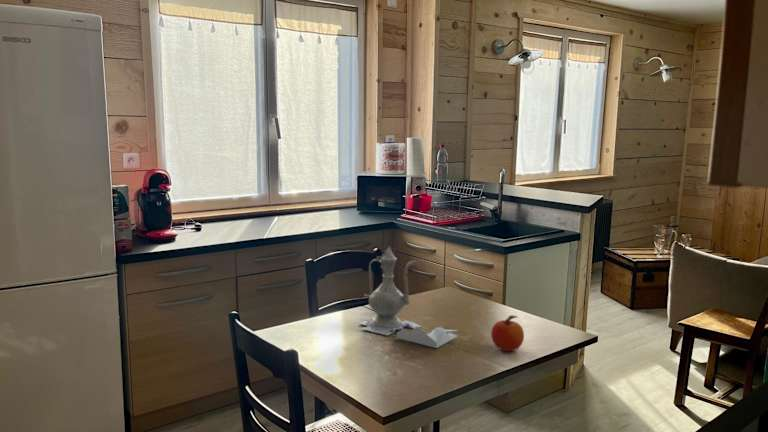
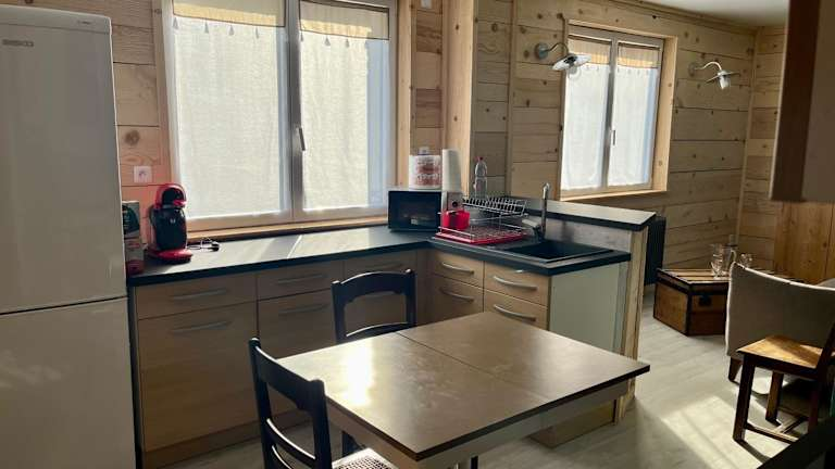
- teapot [358,246,460,349]
- fruit [490,314,525,352]
